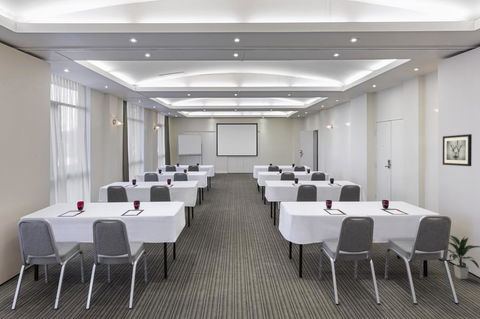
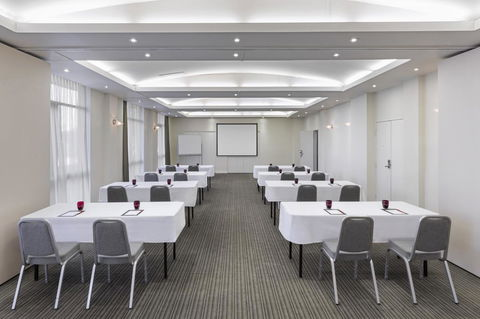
- wall art [442,133,473,167]
- indoor plant [440,235,480,280]
